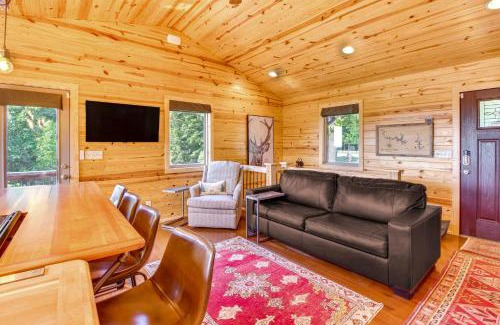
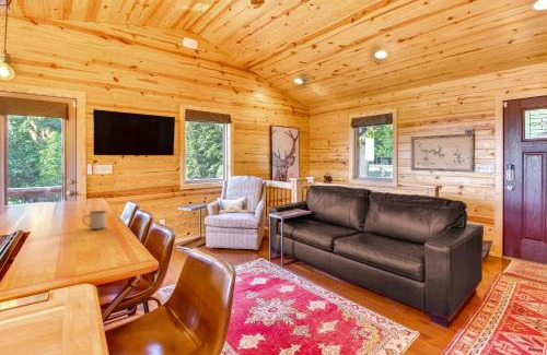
+ mug [82,210,107,230]
